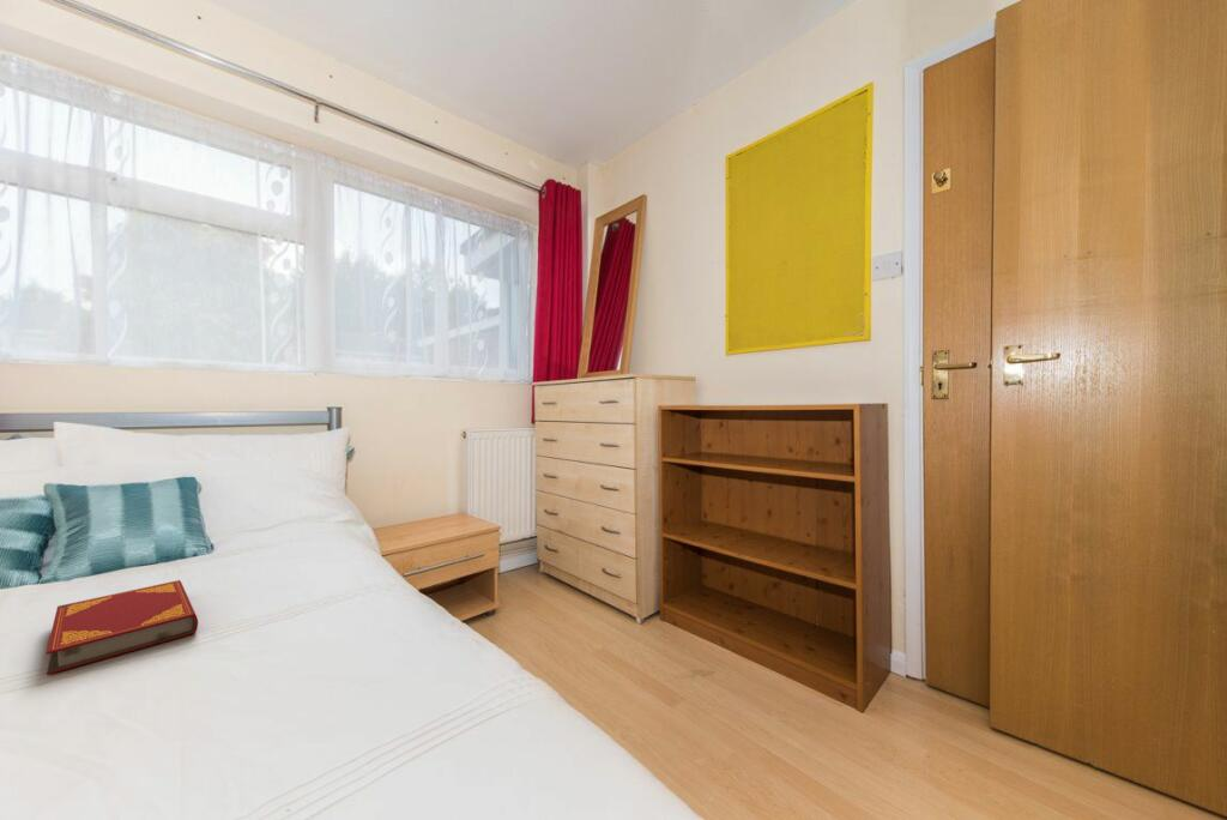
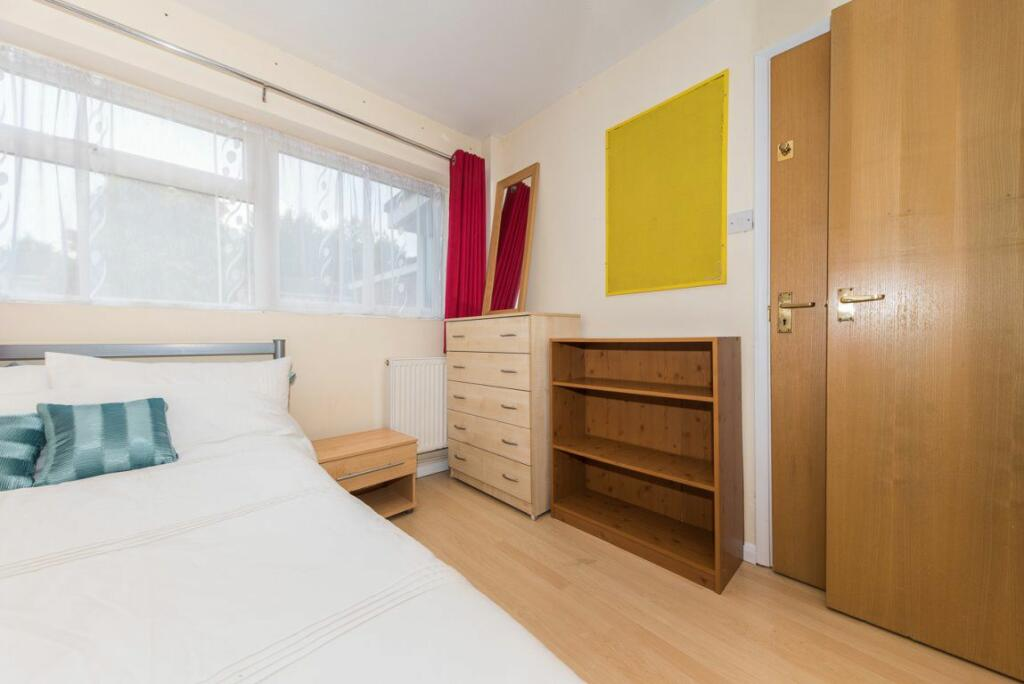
- hardback book [44,579,199,676]
